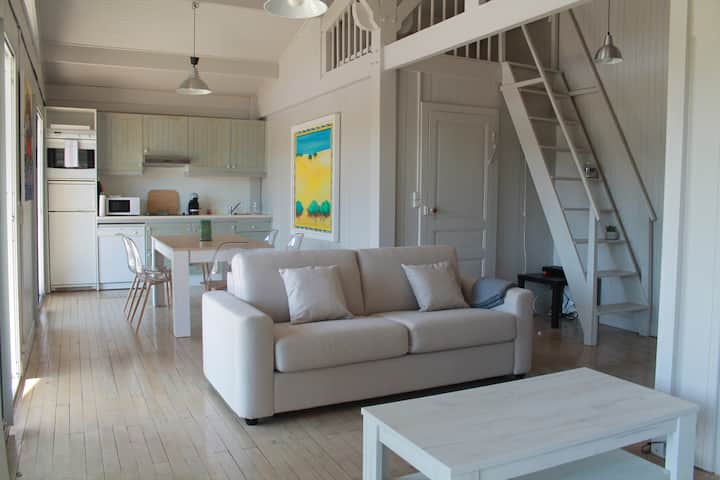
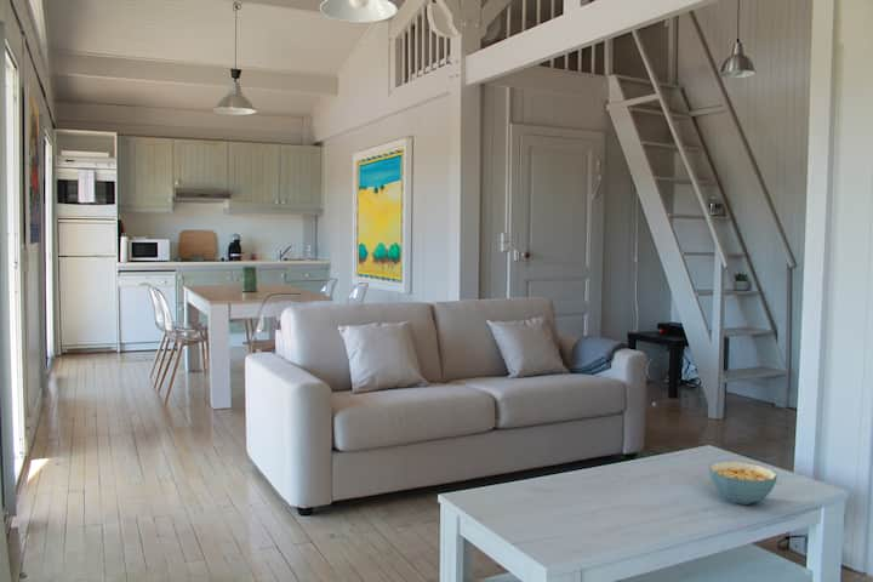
+ cereal bowl [708,461,778,506]
